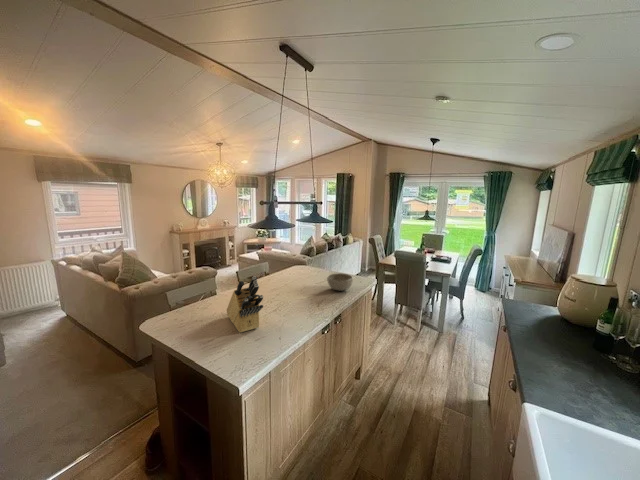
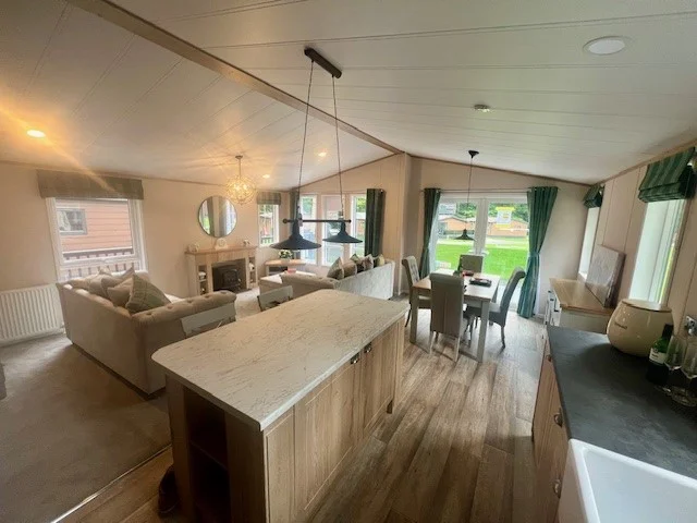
- bowl [326,272,354,292]
- knife block [226,275,264,333]
